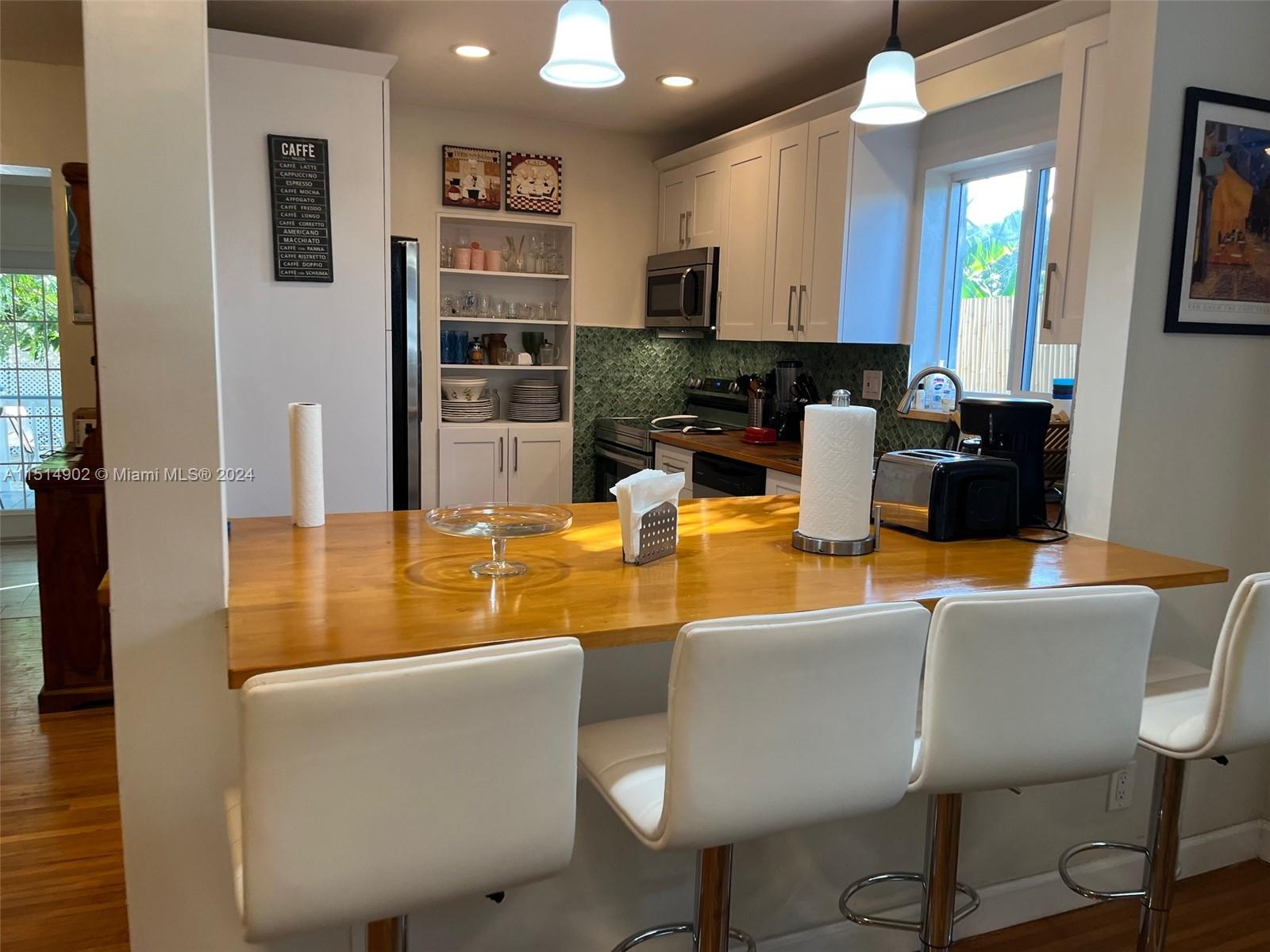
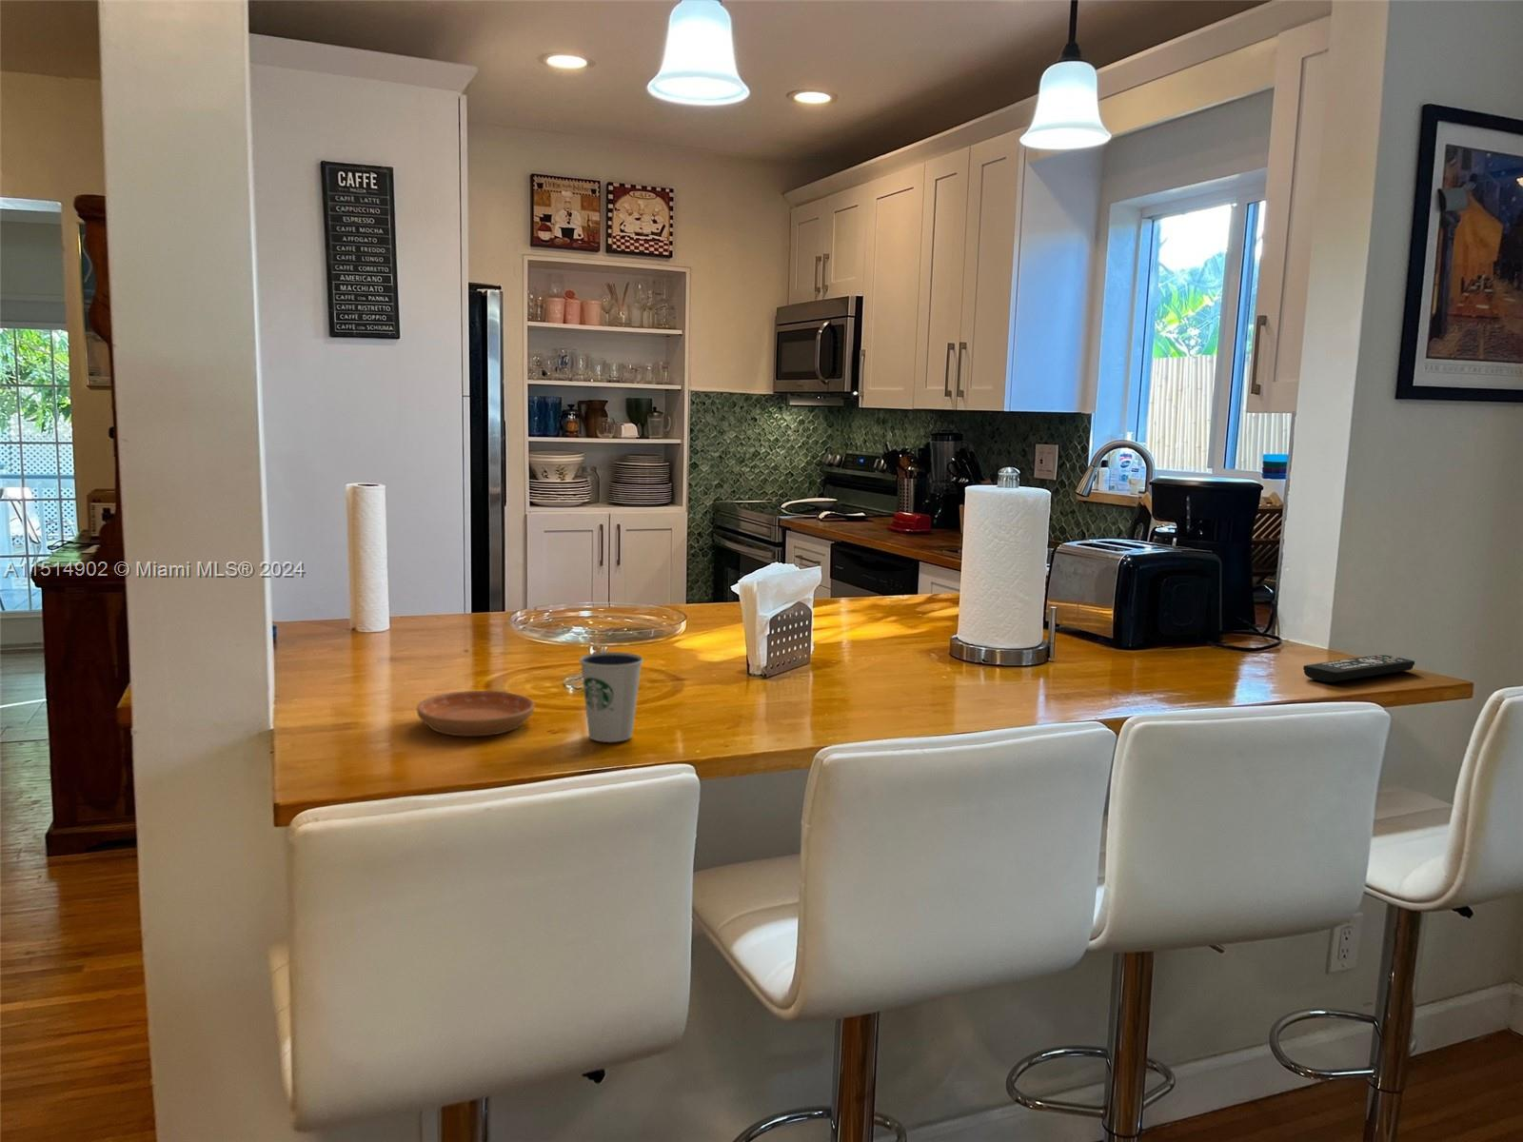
+ dixie cup [579,651,644,744]
+ remote control [1302,654,1415,683]
+ saucer [416,690,535,738]
